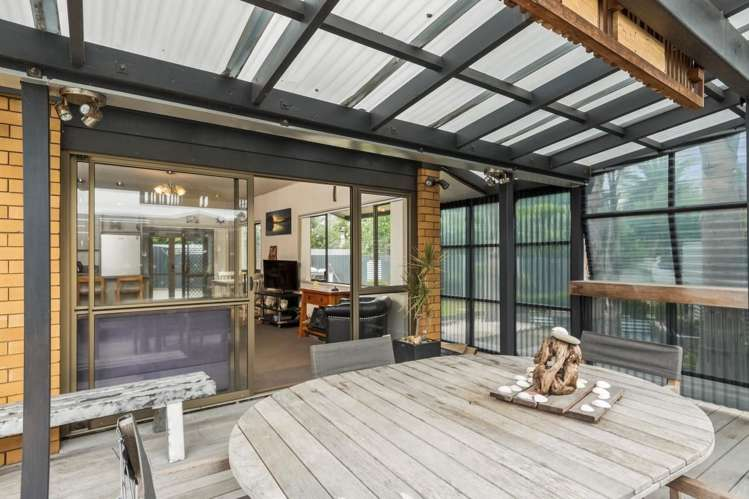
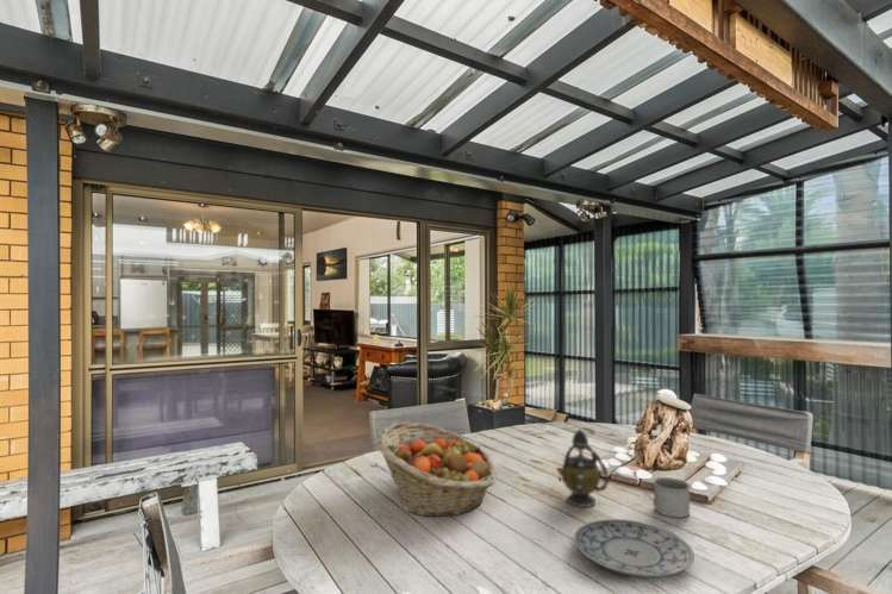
+ mug [640,476,692,519]
+ plate [573,518,695,579]
+ teapot [555,429,610,508]
+ fruit basket [376,421,498,518]
